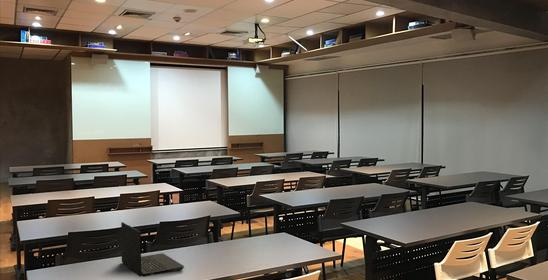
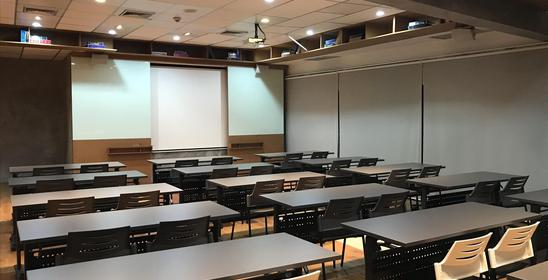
- laptop [120,221,185,278]
